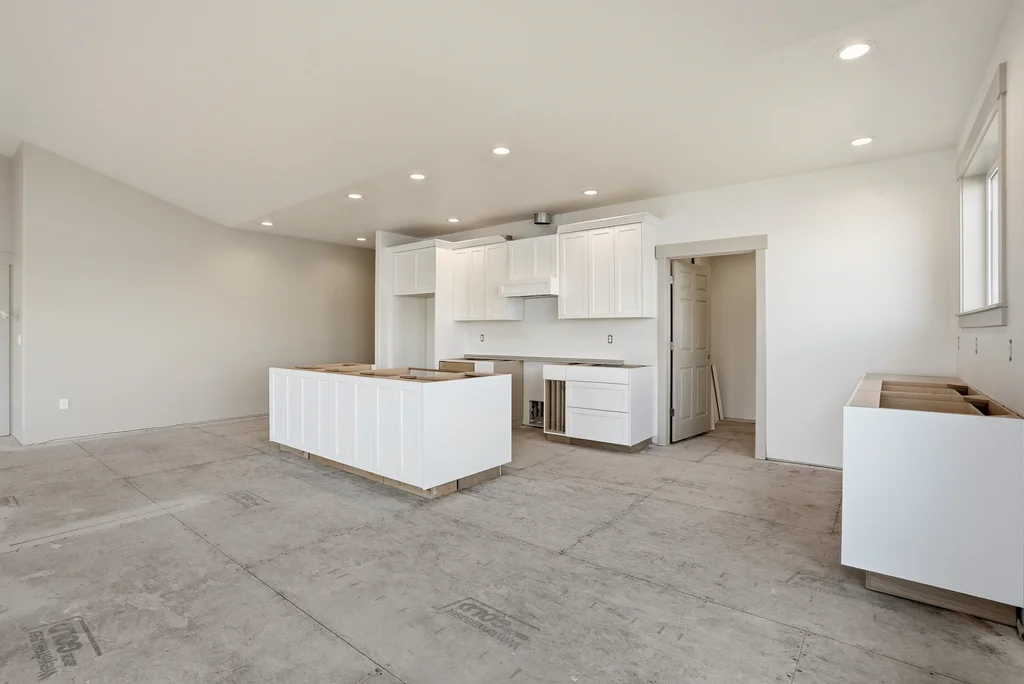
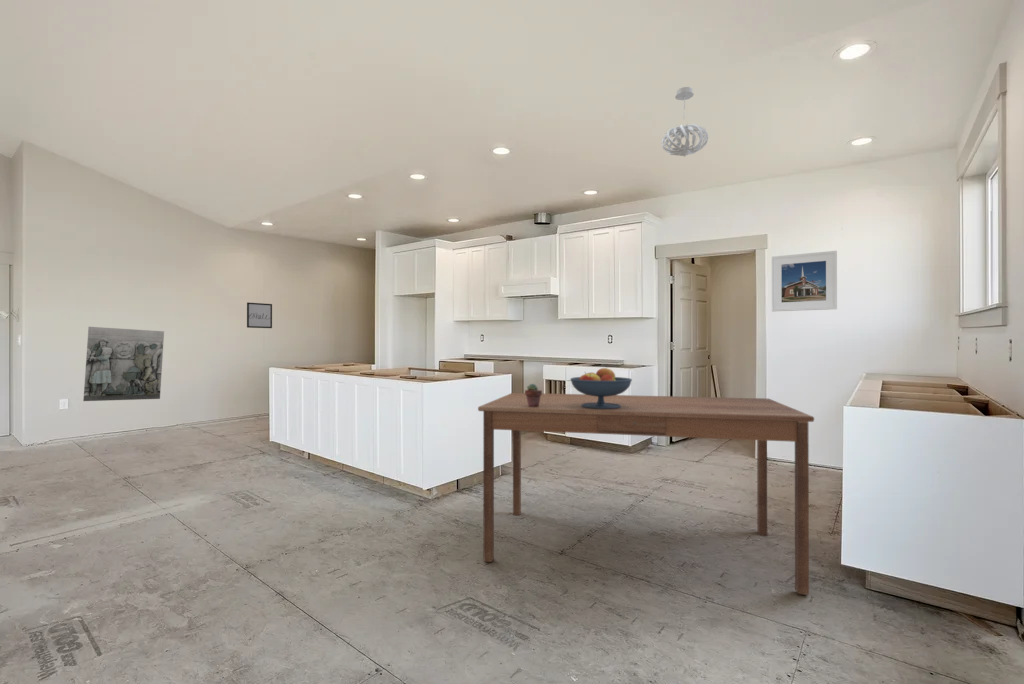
+ pendant light [660,86,709,158]
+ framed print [771,250,838,312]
+ dining table [477,392,815,596]
+ wall art [246,301,273,329]
+ relief sculpture [82,326,165,402]
+ fruit bowl [569,367,633,409]
+ potted succulent [524,383,543,407]
